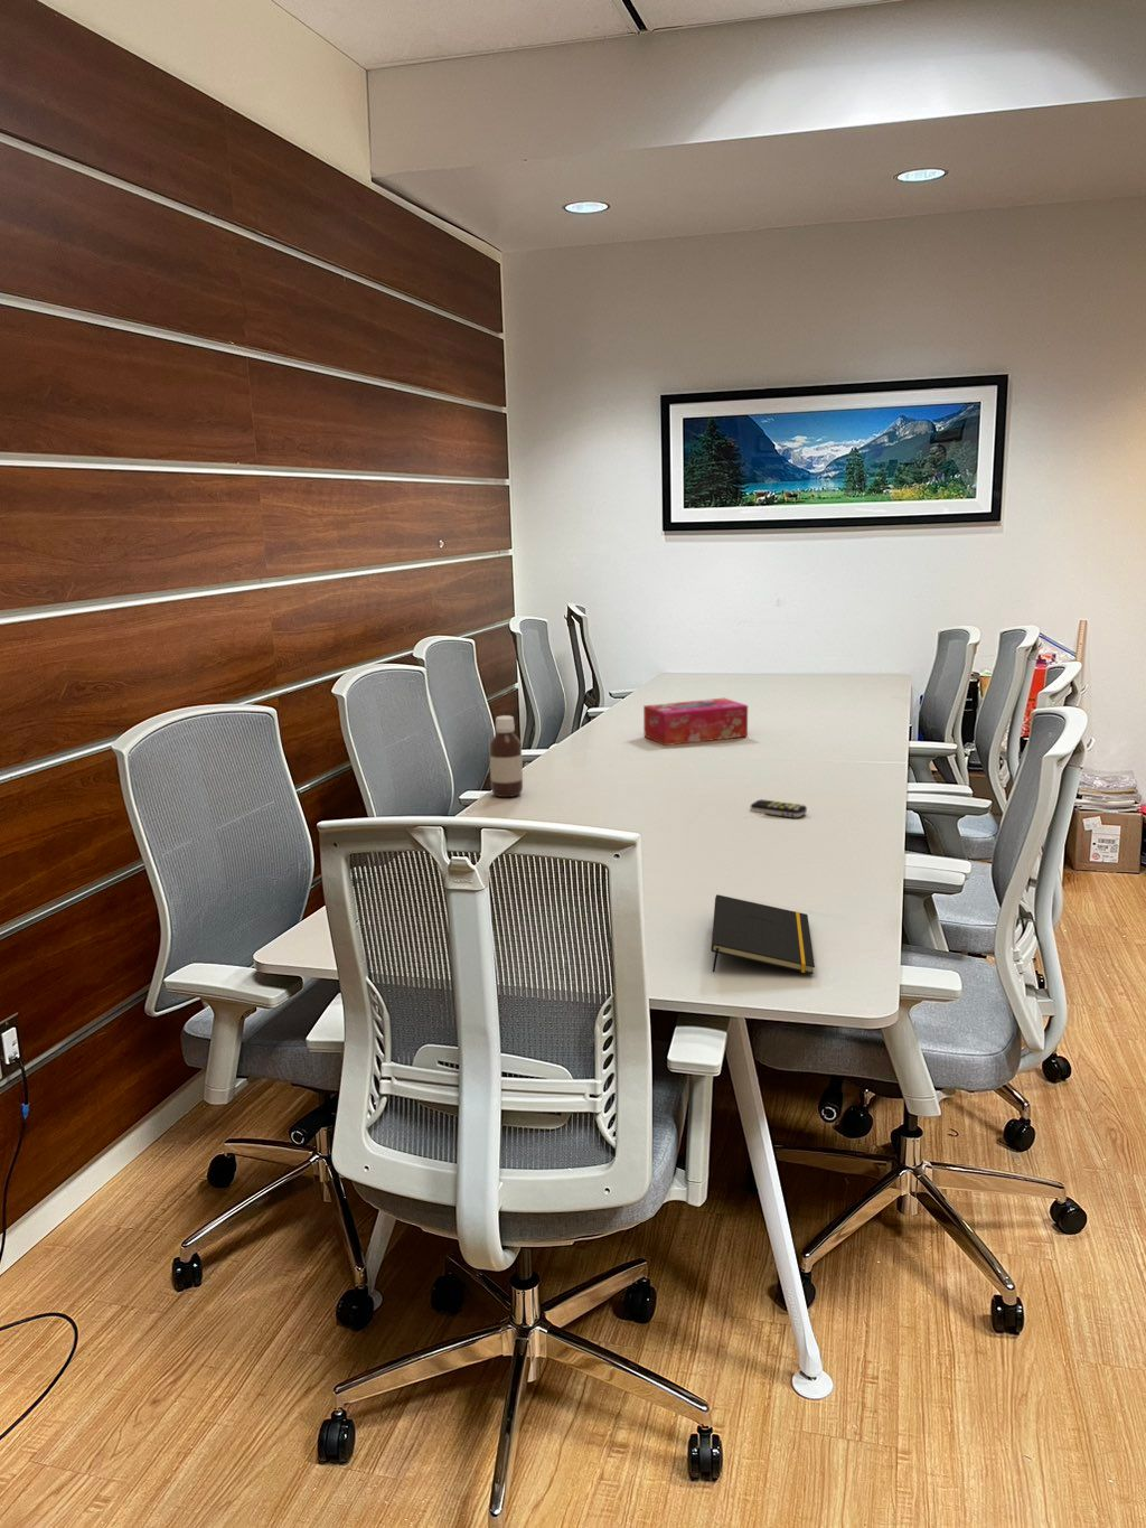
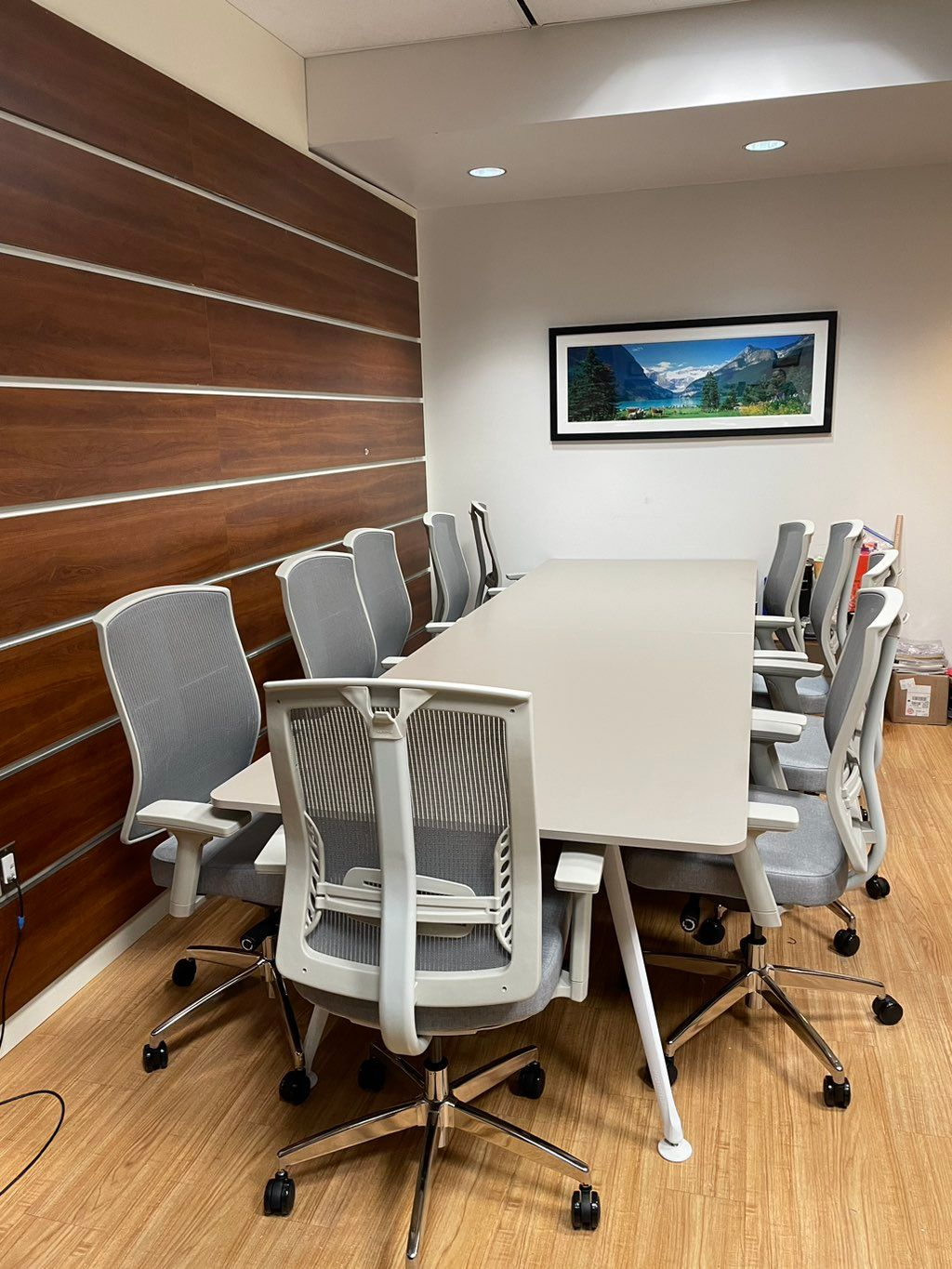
- bottle [489,714,524,798]
- remote control [750,798,808,819]
- tissue box [643,697,749,747]
- notepad [709,893,816,975]
